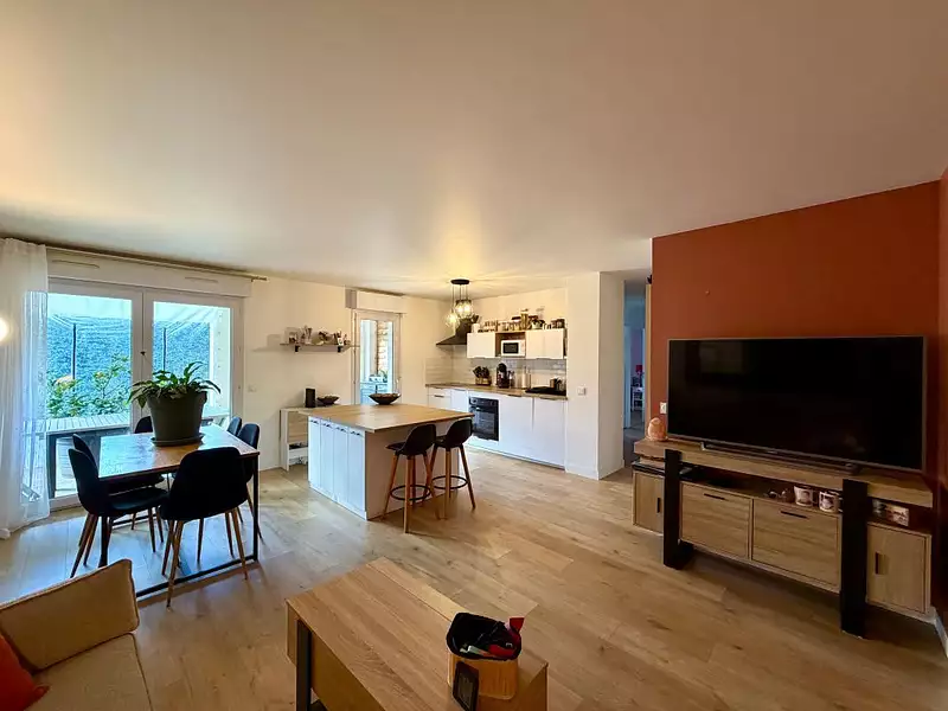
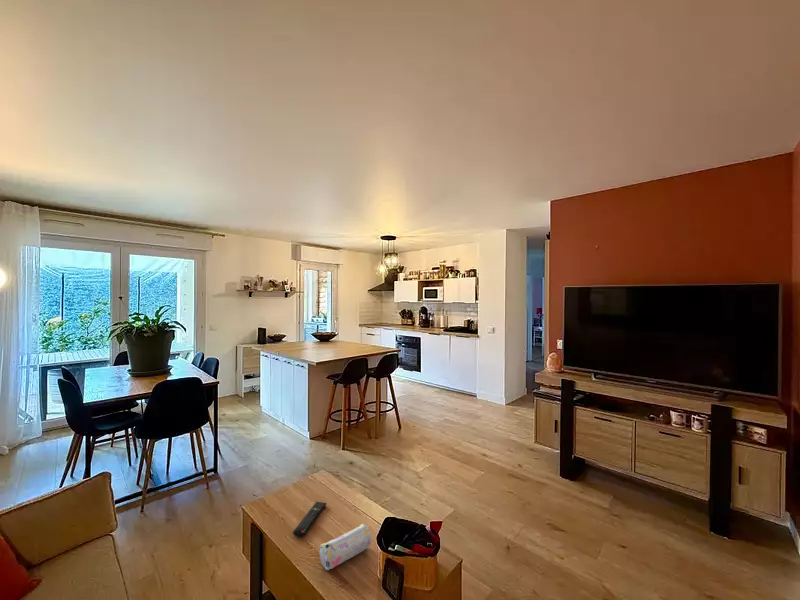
+ remote control [292,501,327,538]
+ pencil case [318,523,372,571]
